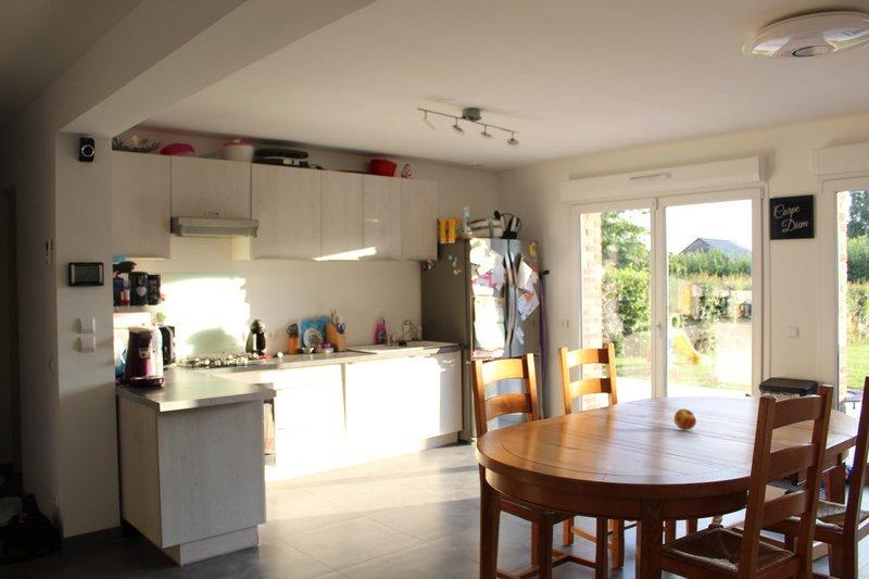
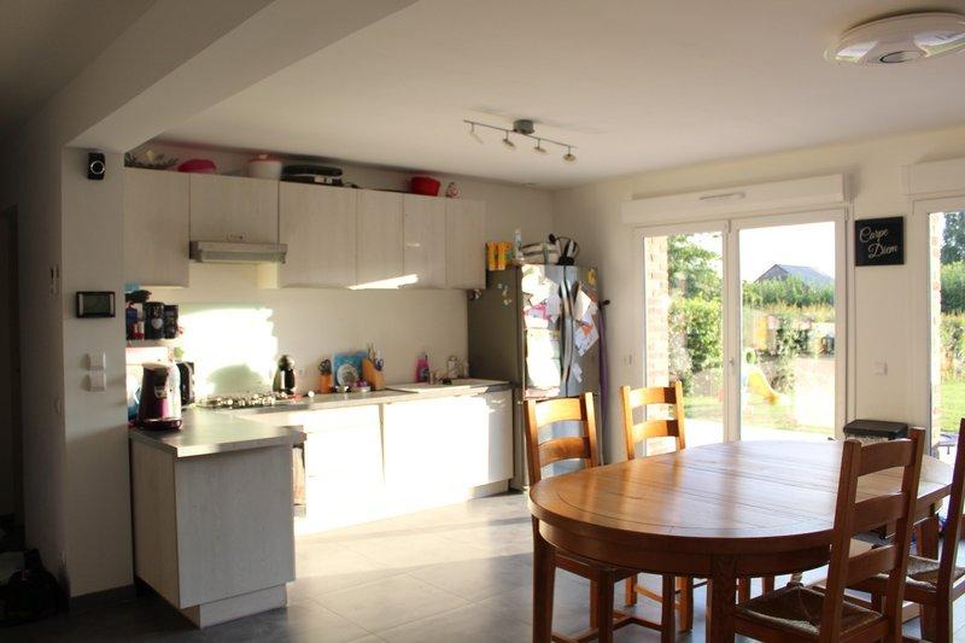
- fruit [673,408,697,430]
